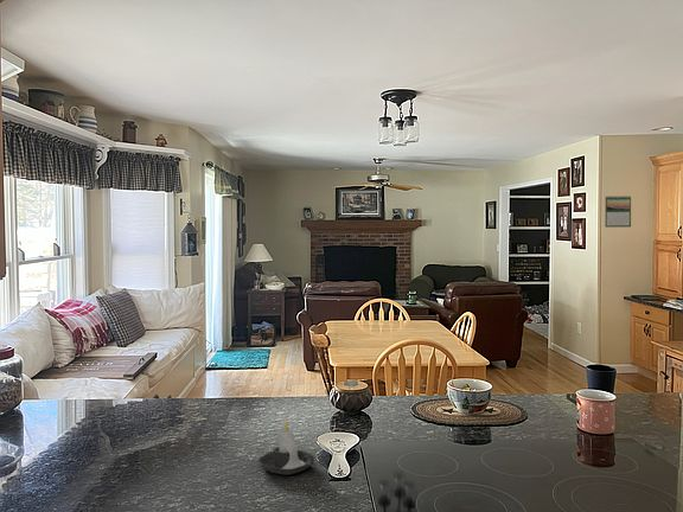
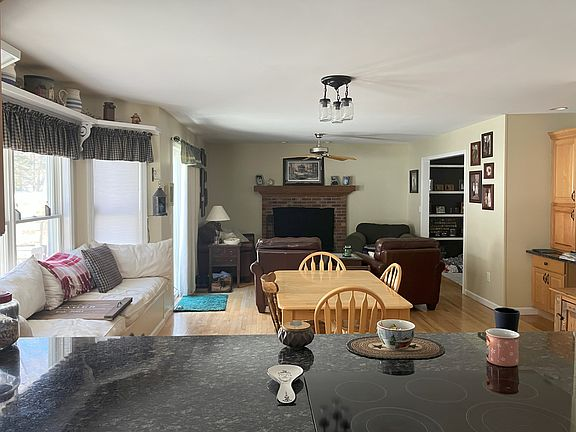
- candle [256,420,317,475]
- calendar [604,194,632,229]
